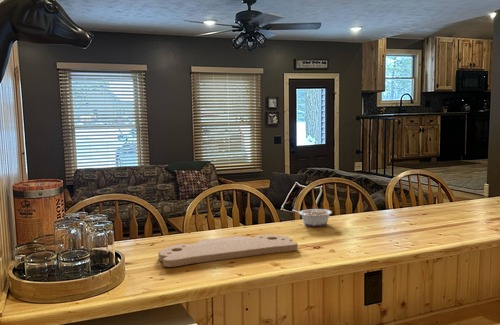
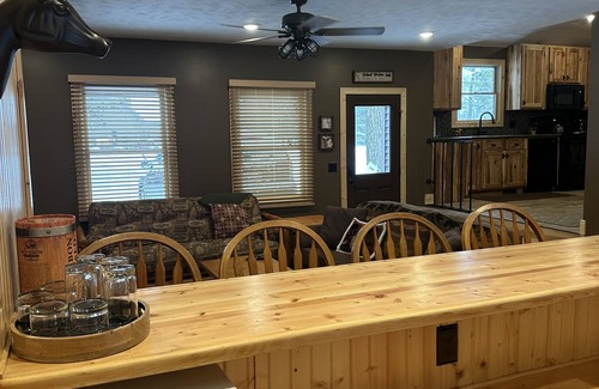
- legume [292,208,333,227]
- cutting board [157,233,299,268]
